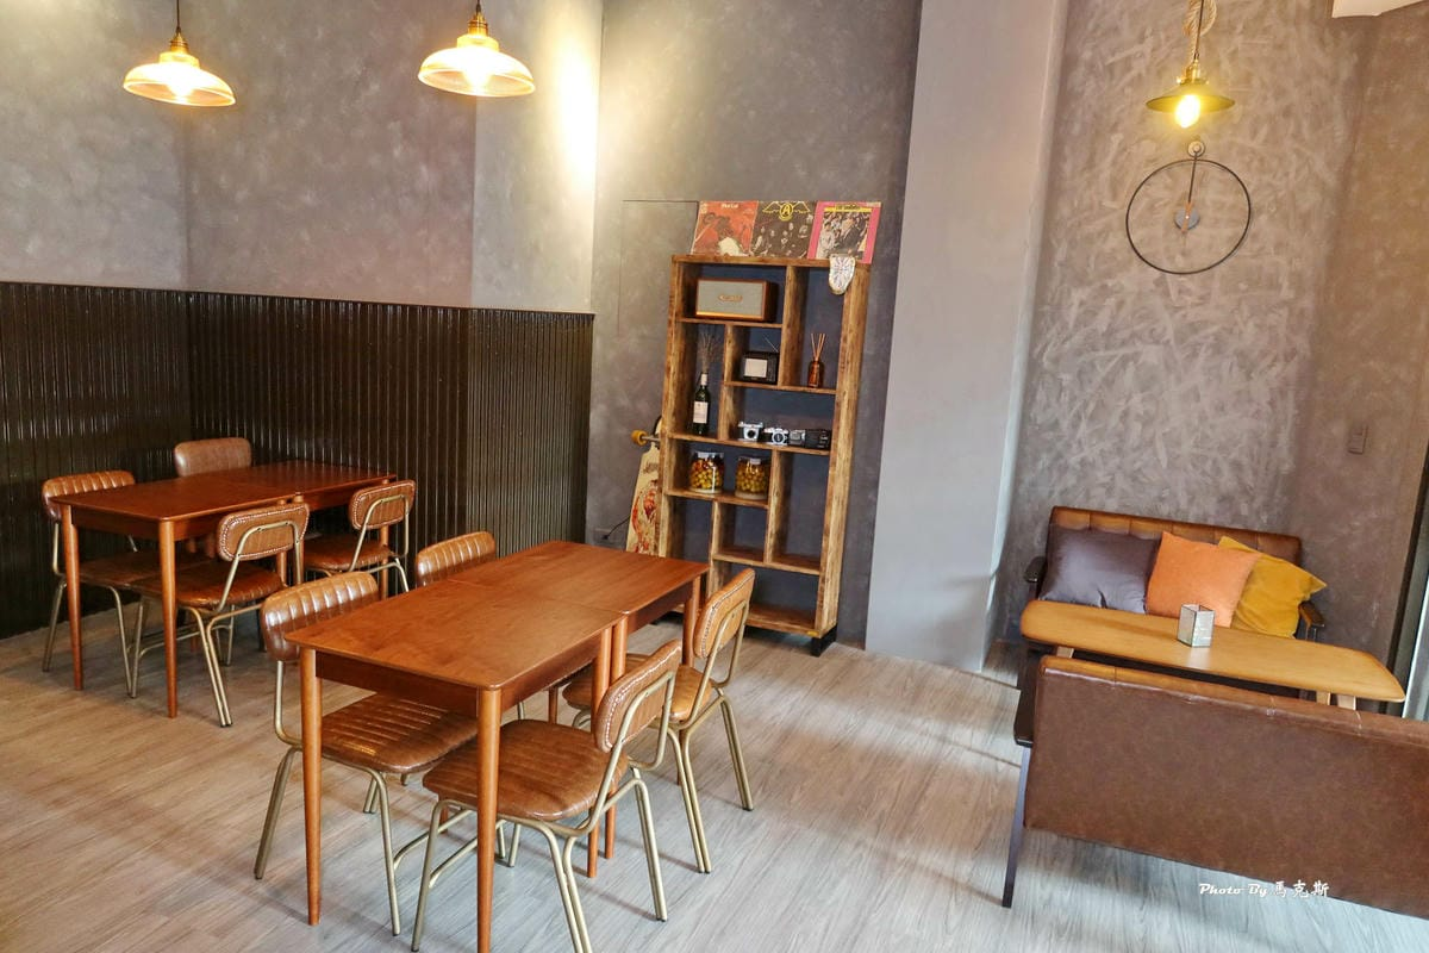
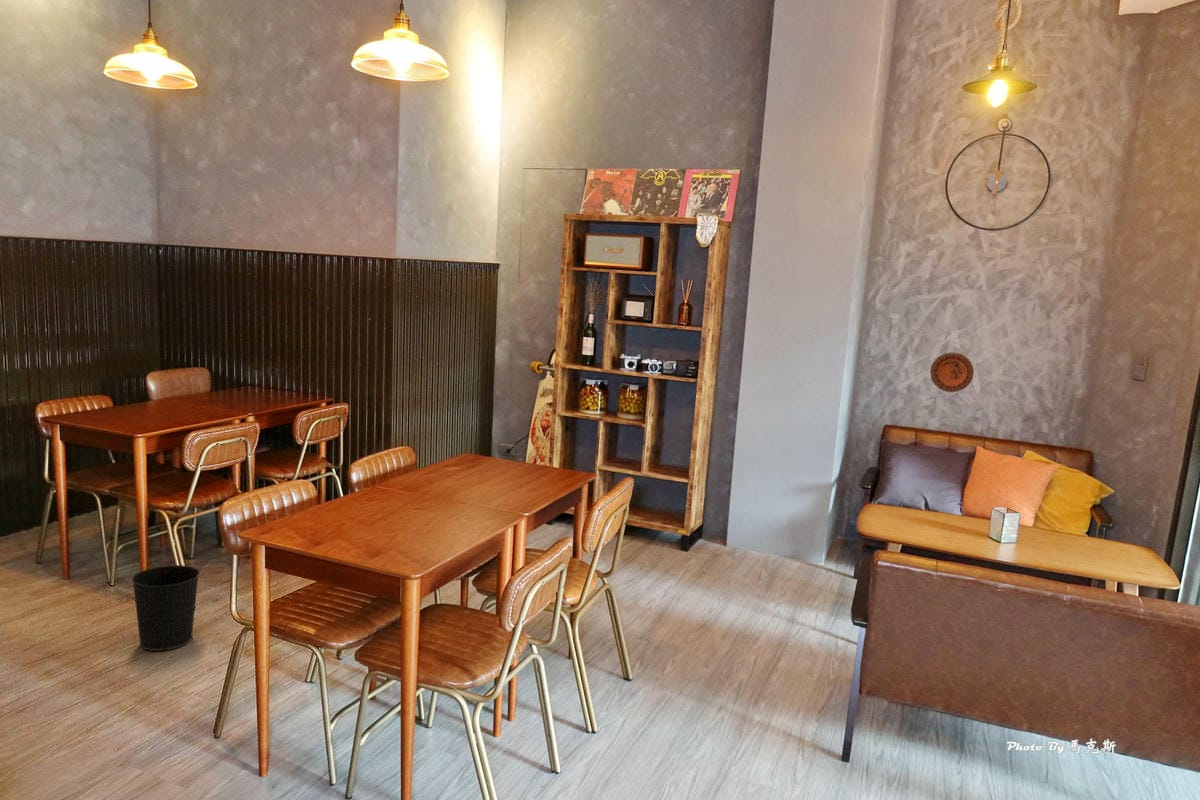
+ wastebasket [130,564,201,652]
+ decorative plate [929,351,975,393]
